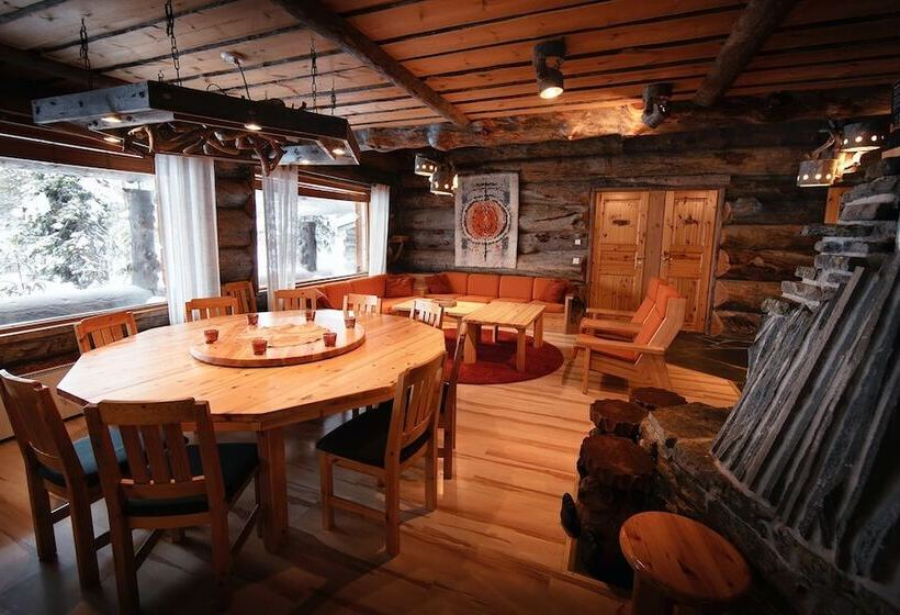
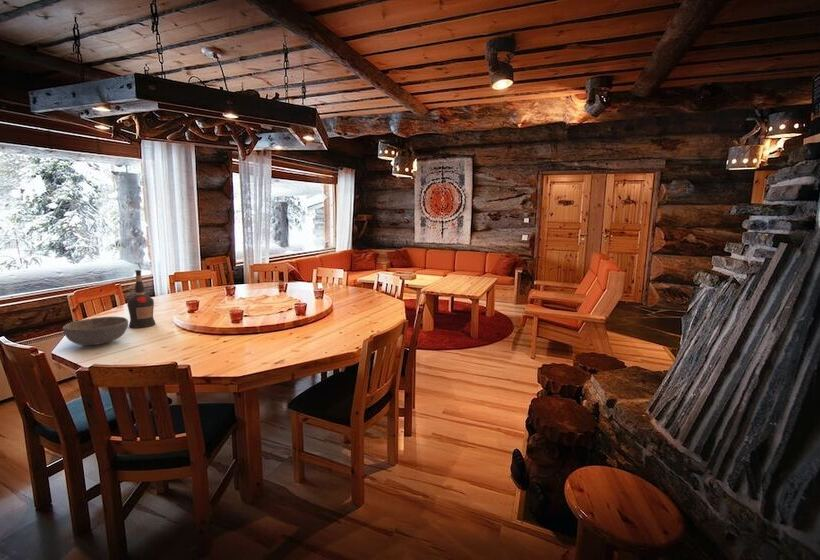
+ liquor bottle [126,269,157,329]
+ bowl [62,316,129,346]
